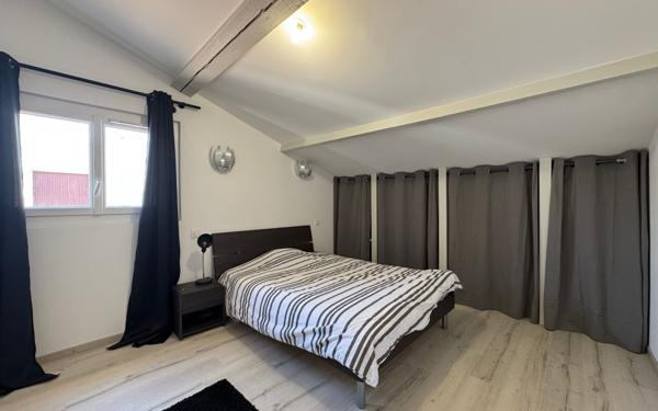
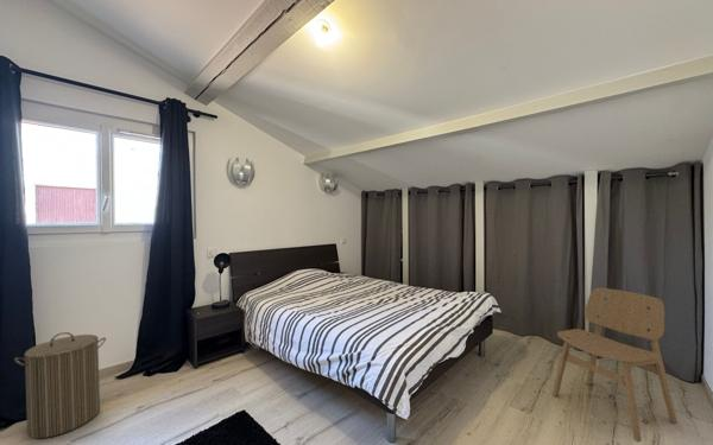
+ chair [551,287,679,443]
+ laundry hamper [13,331,107,439]
